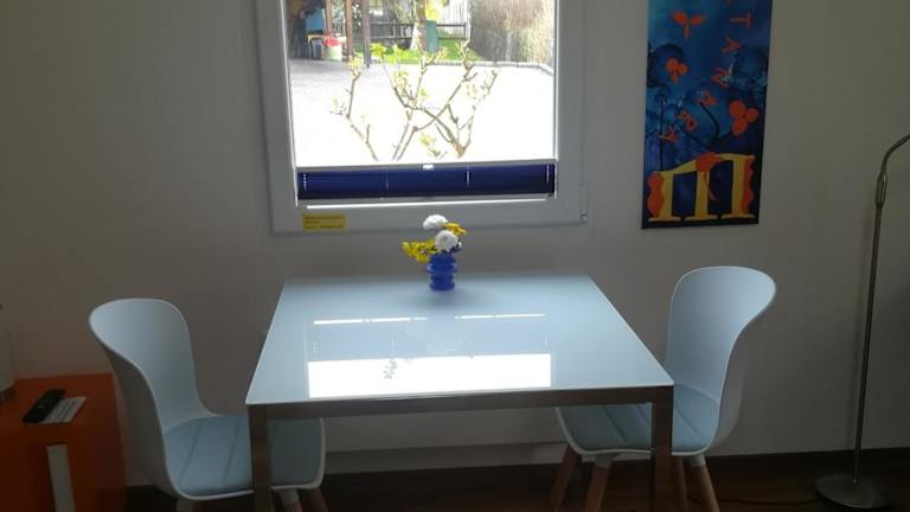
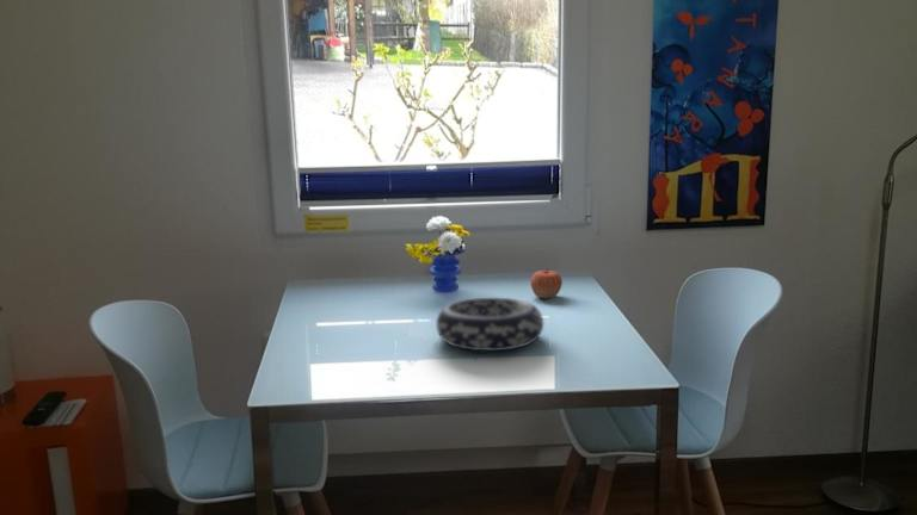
+ apple [530,267,564,299]
+ decorative bowl [435,297,544,352]
